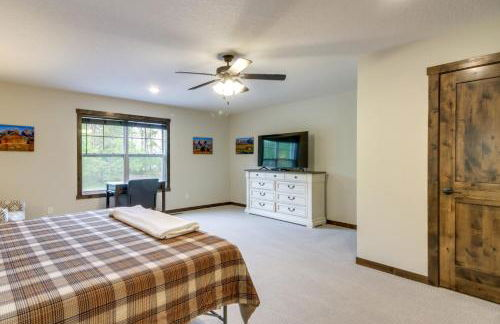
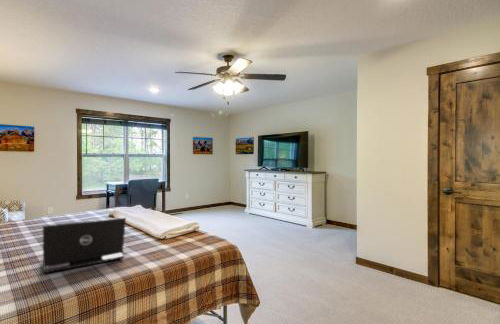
+ laptop [42,216,127,274]
